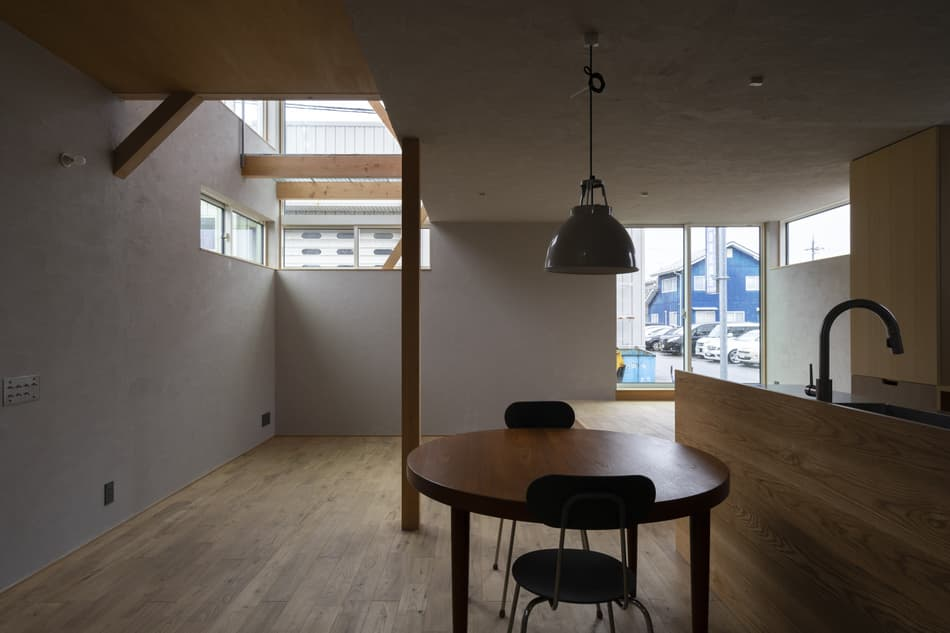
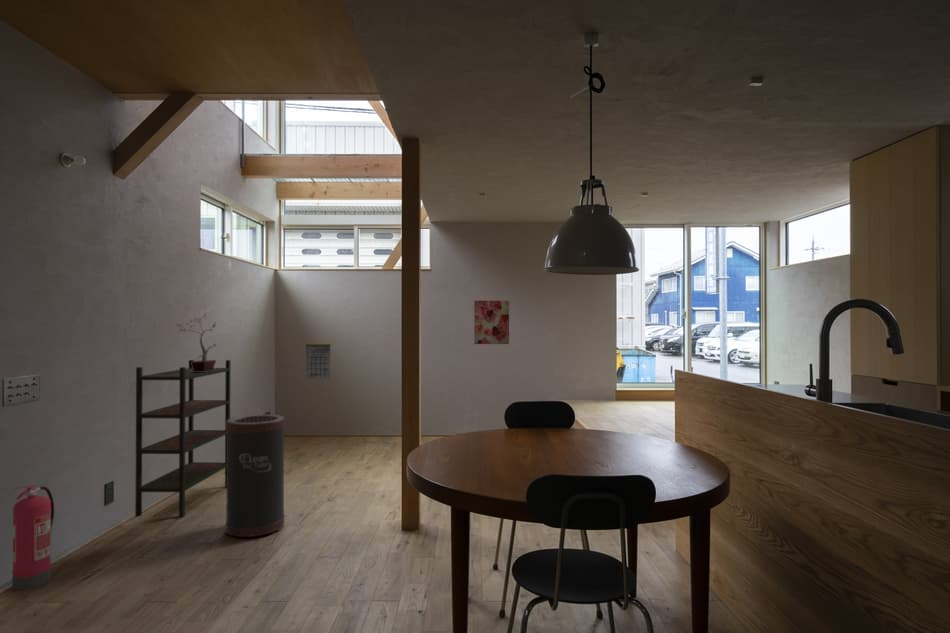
+ trash can [225,414,286,538]
+ potted plant [176,313,217,372]
+ wall art [473,300,510,345]
+ calendar [305,335,332,380]
+ bookshelf [134,359,232,518]
+ fire extinguisher [11,485,55,591]
